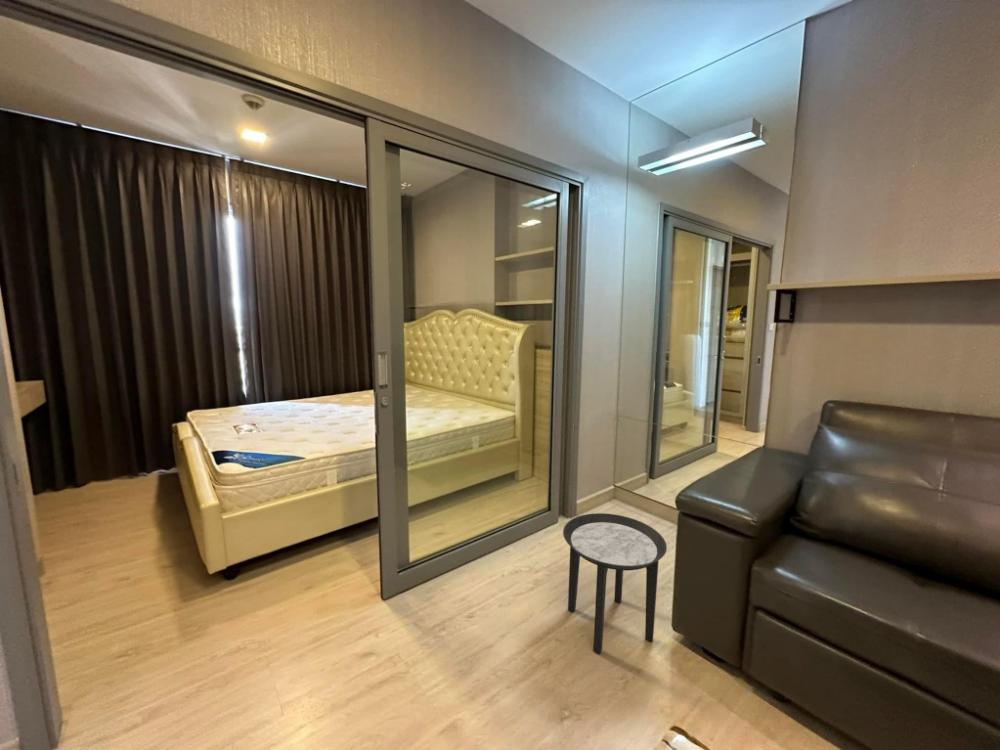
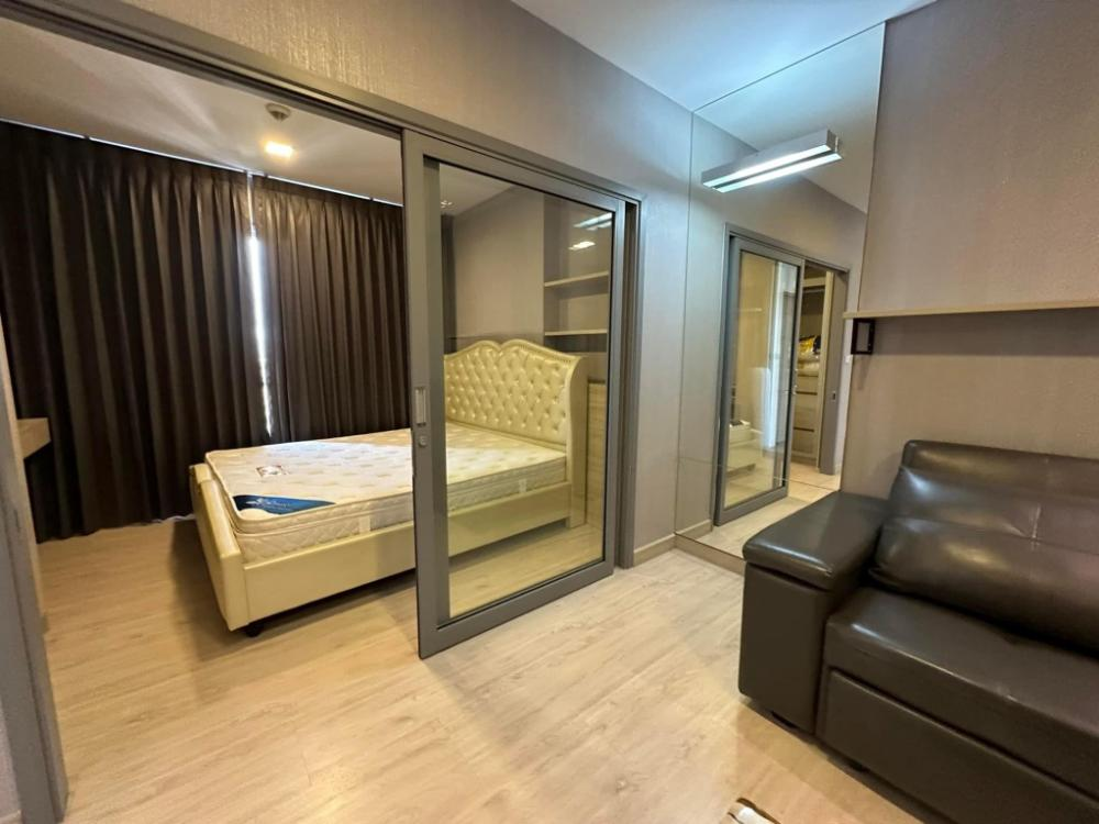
- side table [562,512,668,655]
